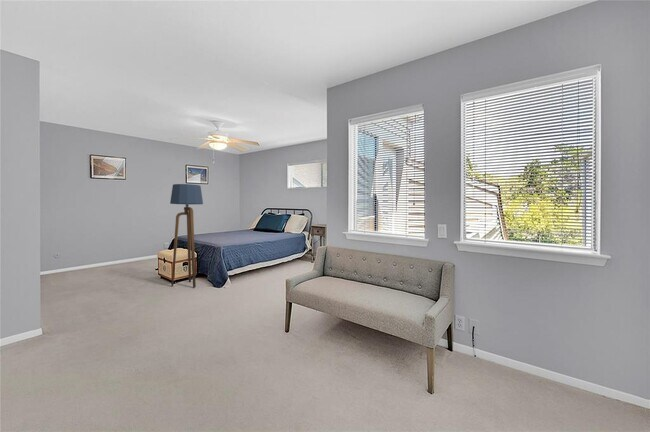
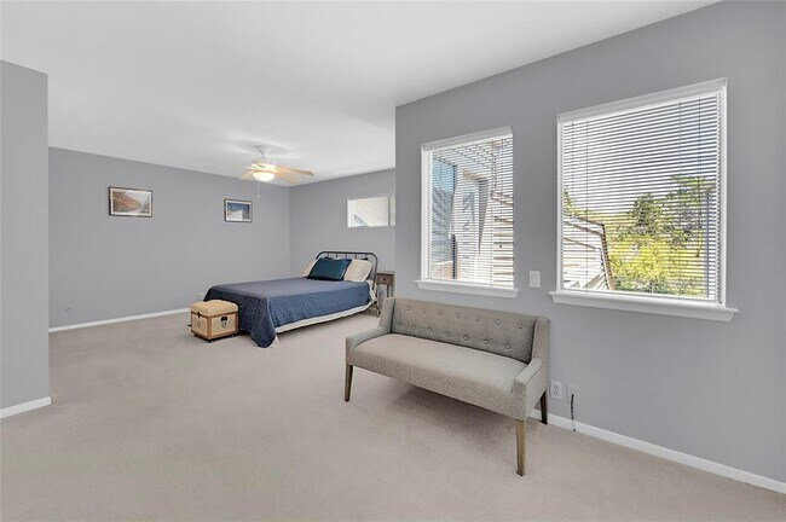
- floor lamp [169,183,204,289]
